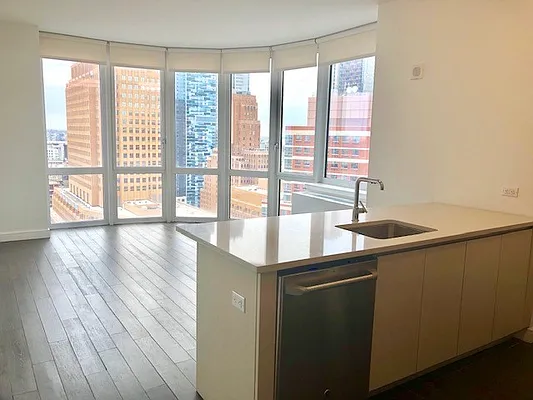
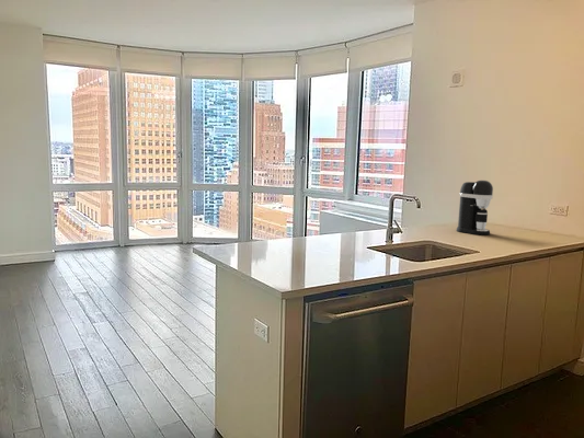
+ coffee maker [456,180,494,237]
